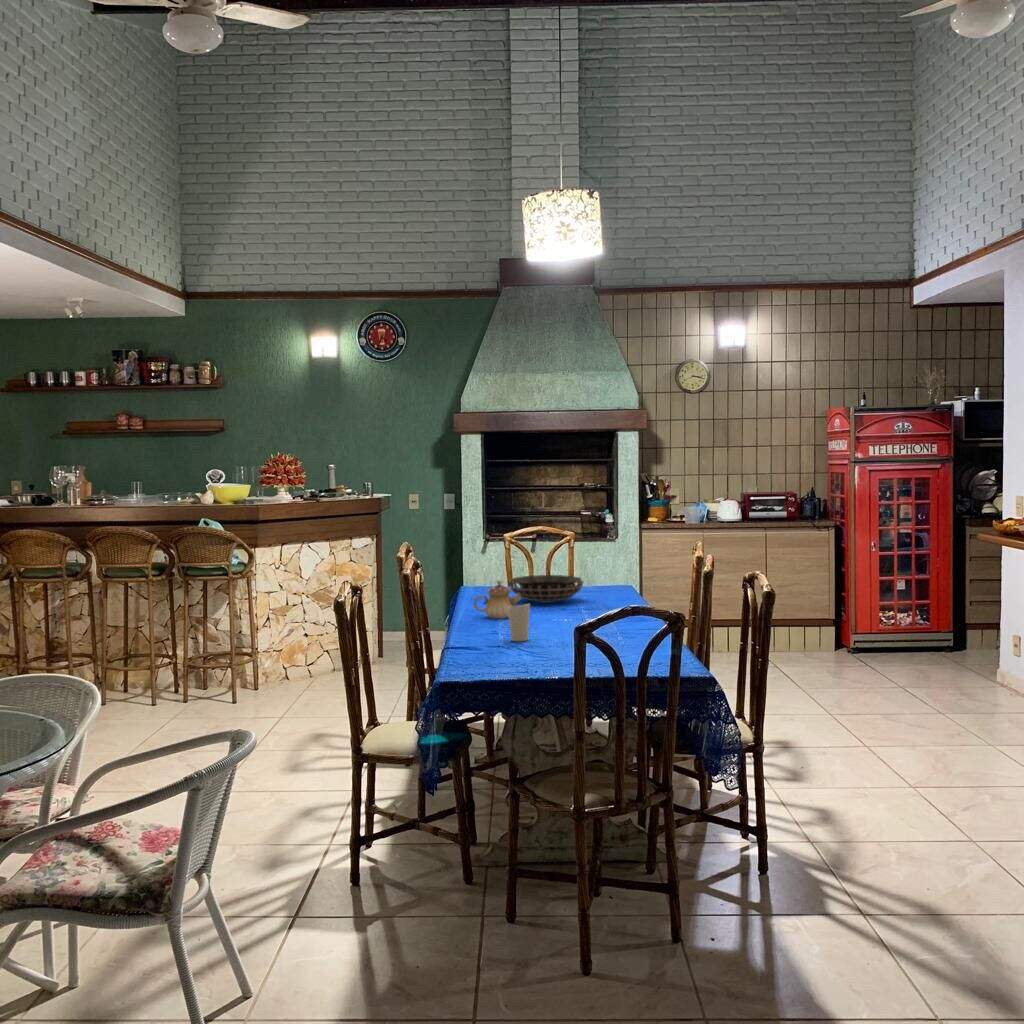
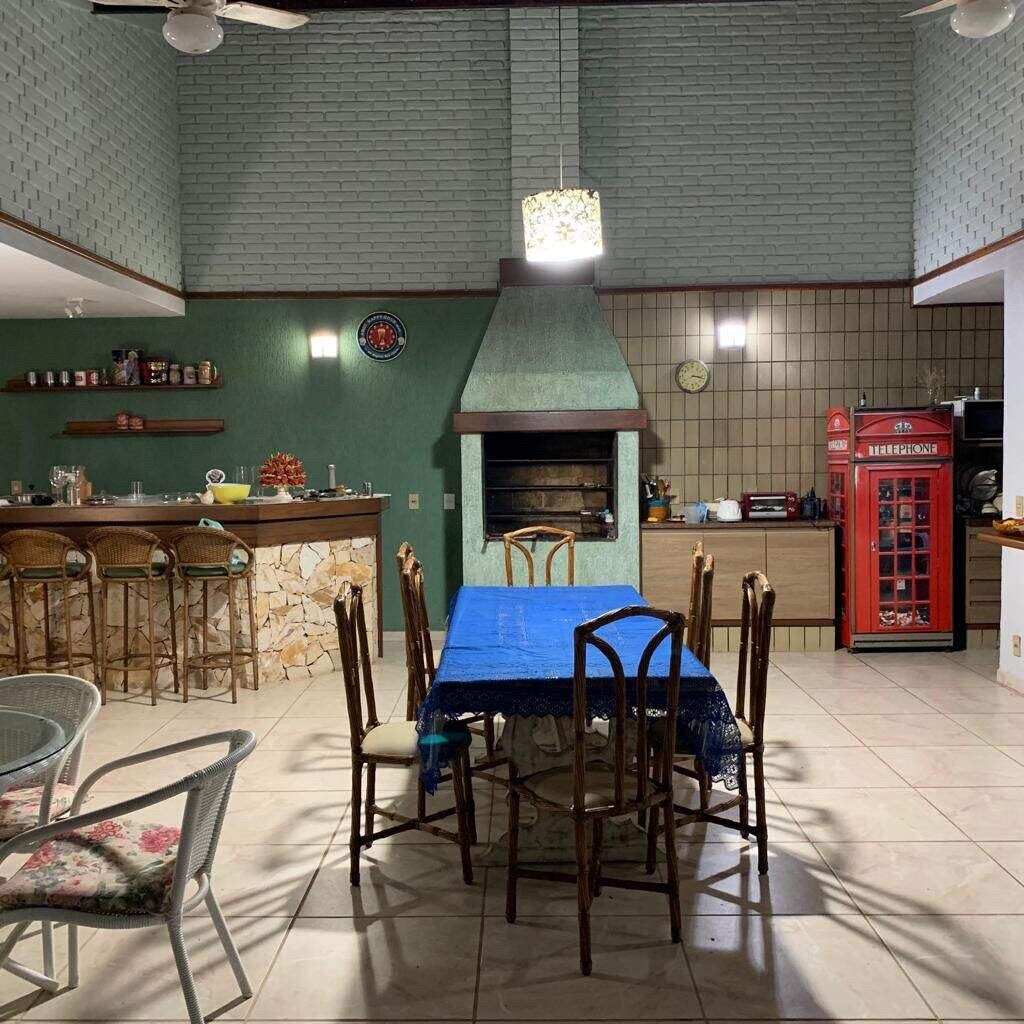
- decorative bowl [508,574,584,604]
- cup [508,603,531,642]
- teapot [472,580,522,620]
